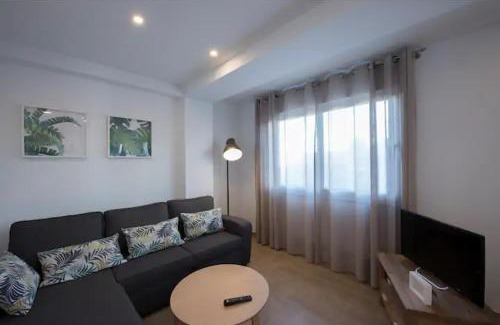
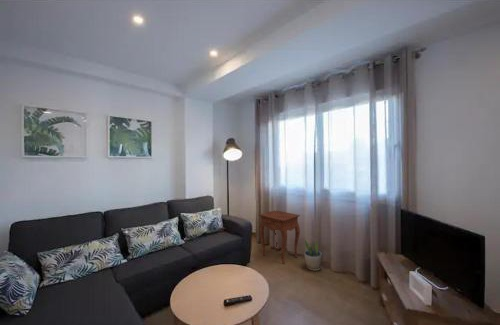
+ potted plant [304,239,323,272]
+ side table [258,210,301,265]
